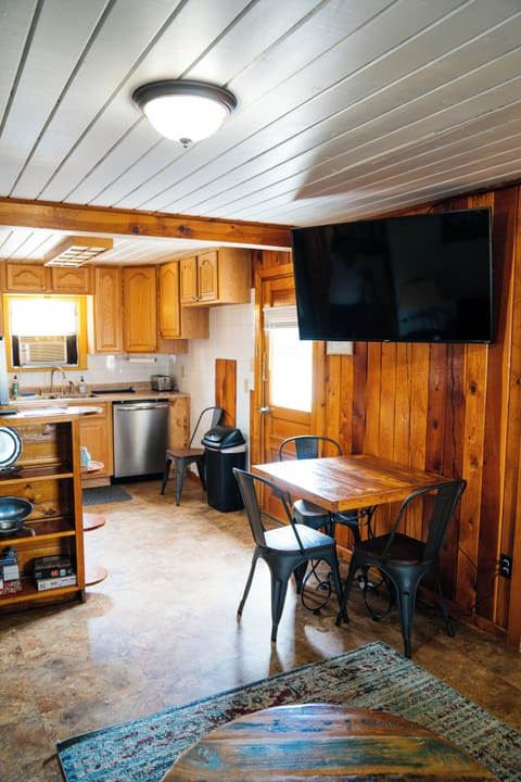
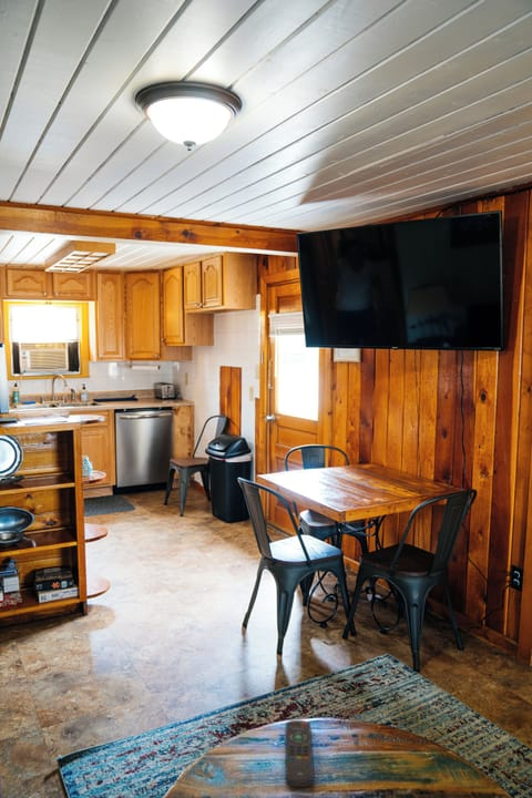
+ remote control [285,719,315,788]
